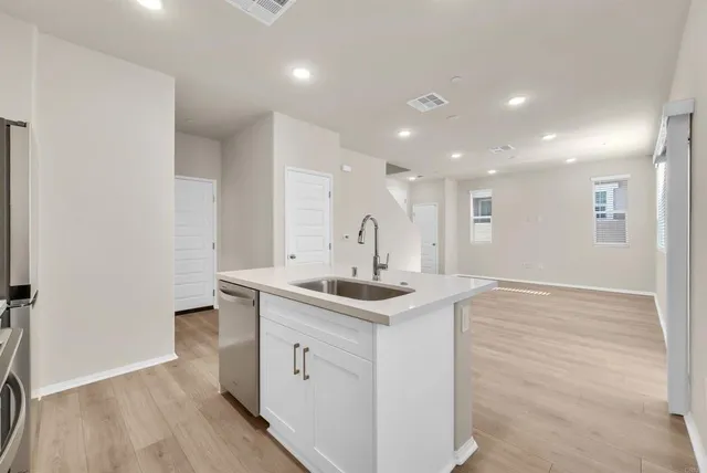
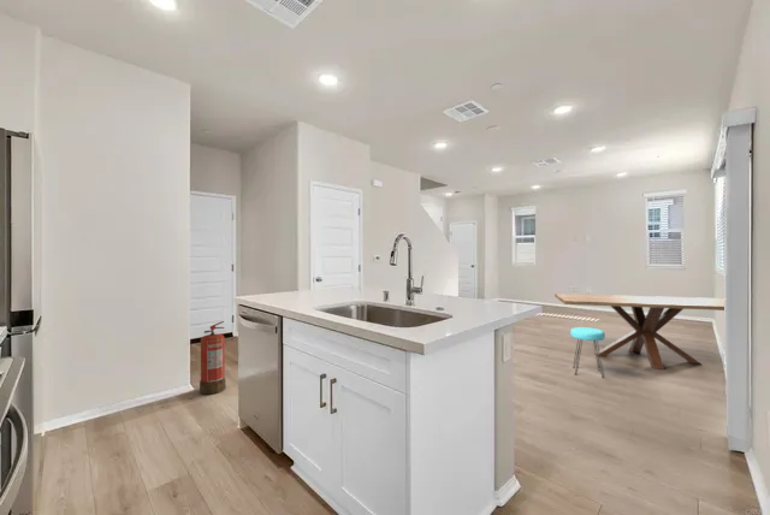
+ dining table [553,292,725,371]
+ stool [569,326,606,379]
+ fire extinguisher [199,320,227,396]
